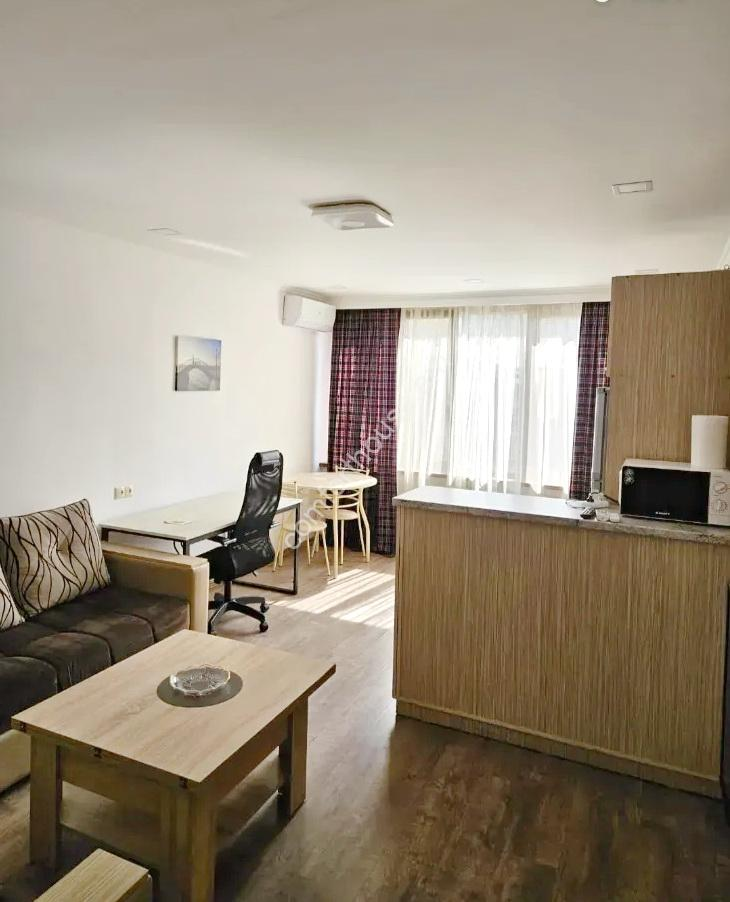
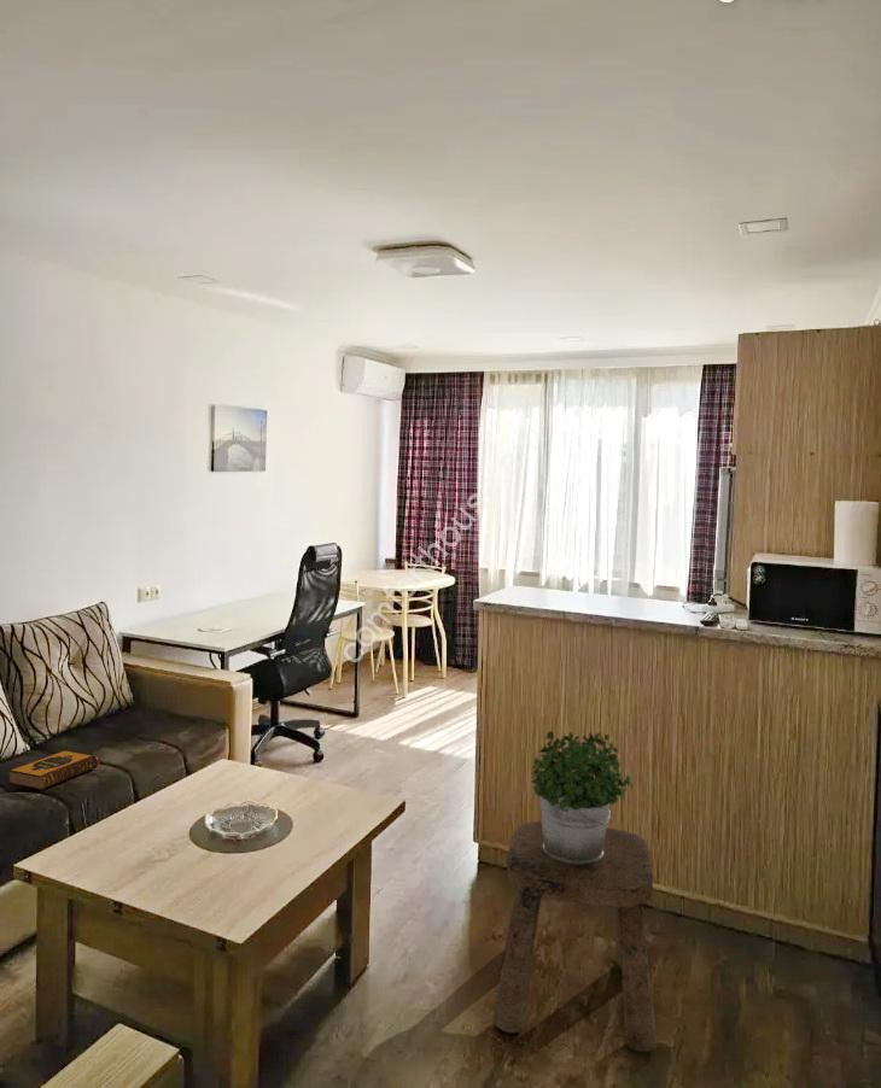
+ hardback book [7,749,100,791]
+ potted plant [529,730,634,865]
+ stool [492,820,659,1053]
